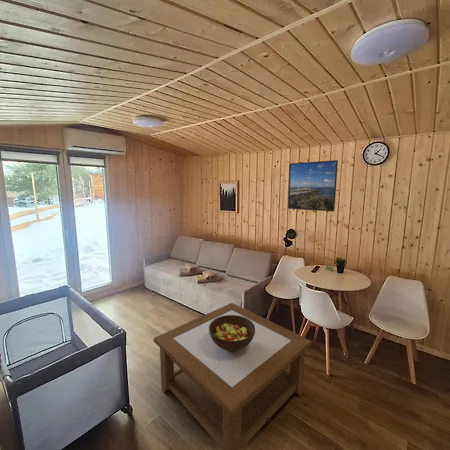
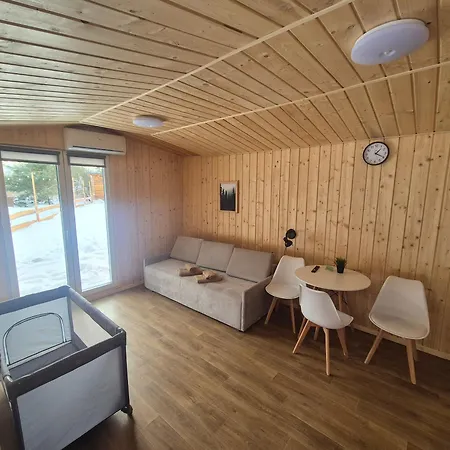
- coffee table [152,302,313,450]
- fruit bowl [209,315,255,352]
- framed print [287,159,339,212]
